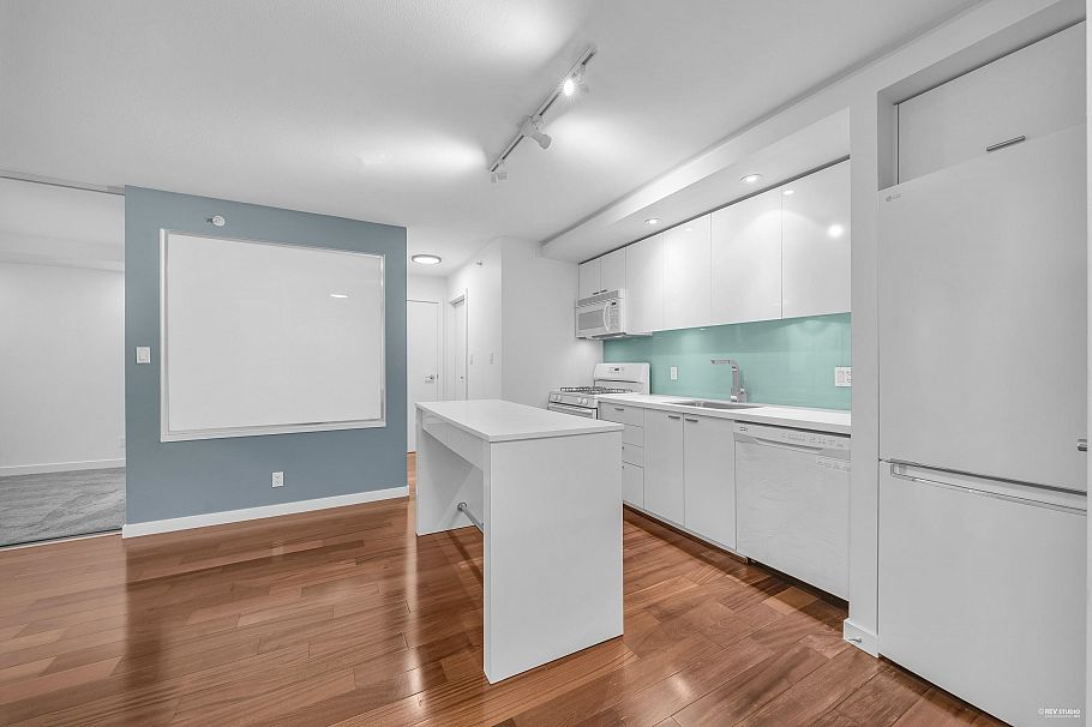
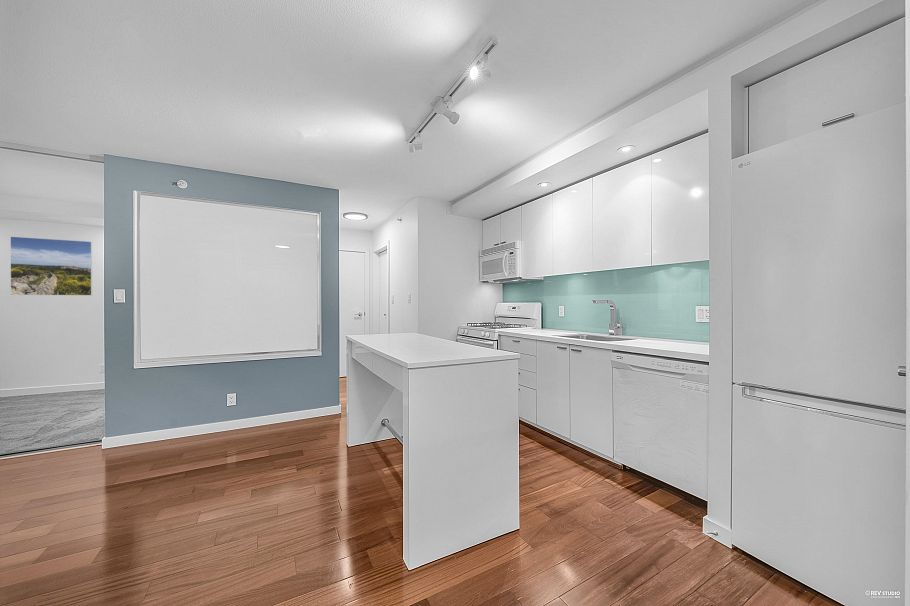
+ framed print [9,236,93,297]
